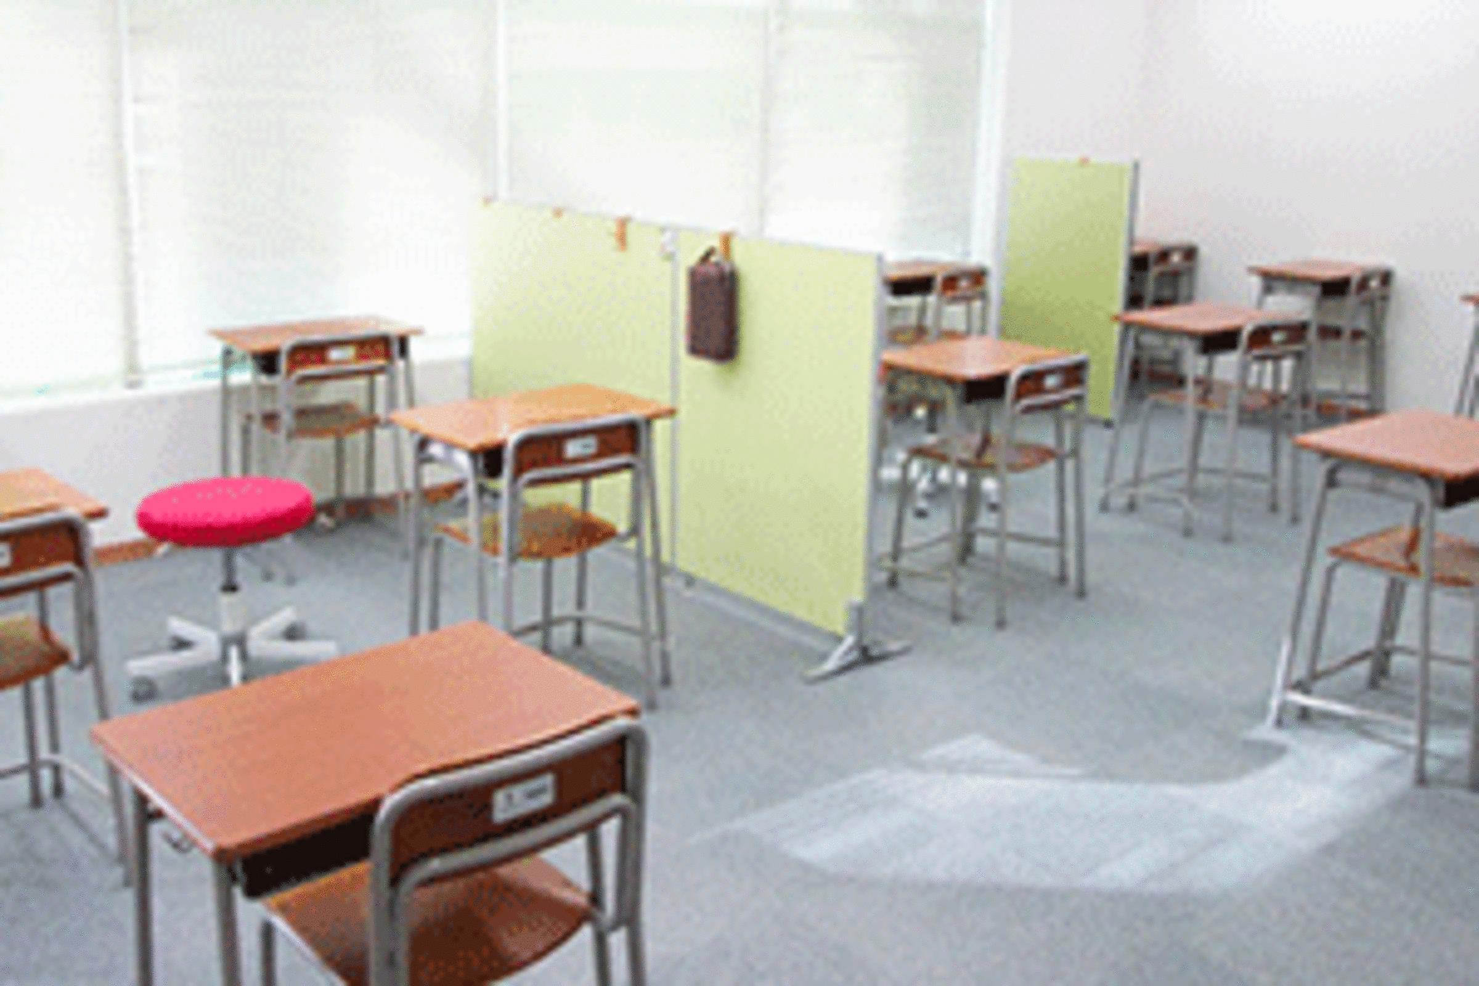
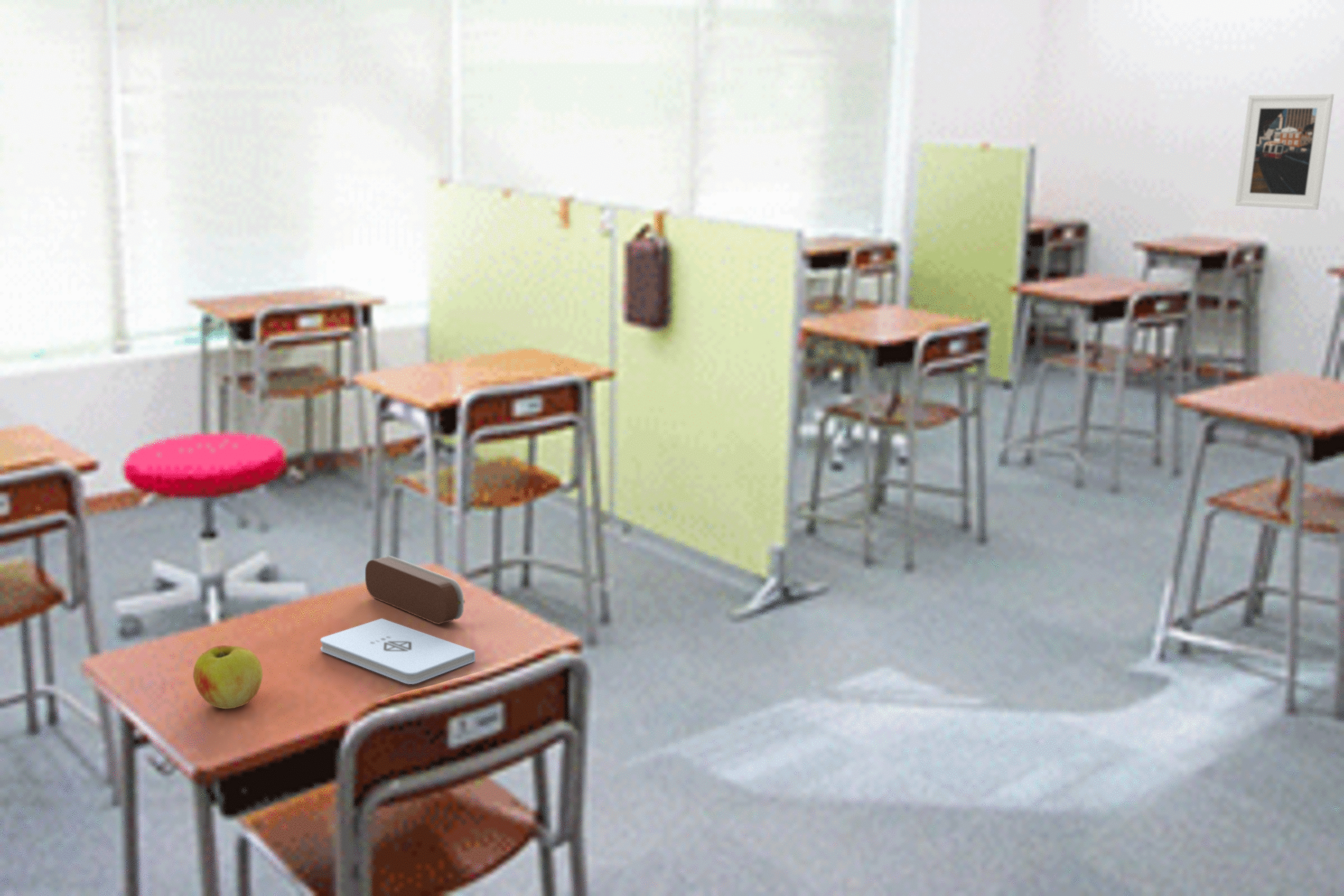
+ notepad [320,618,476,685]
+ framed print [1235,93,1334,211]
+ apple [193,645,263,710]
+ pencil case [365,556,465,625]
